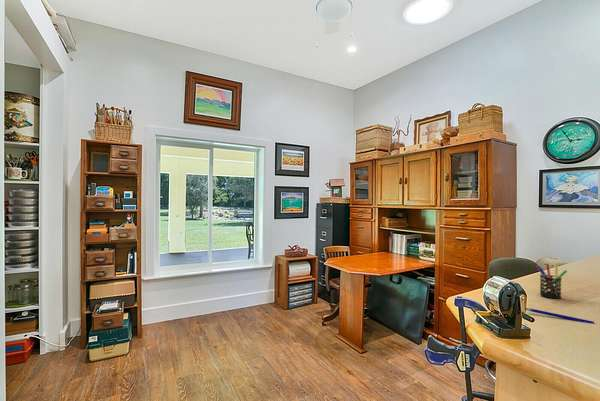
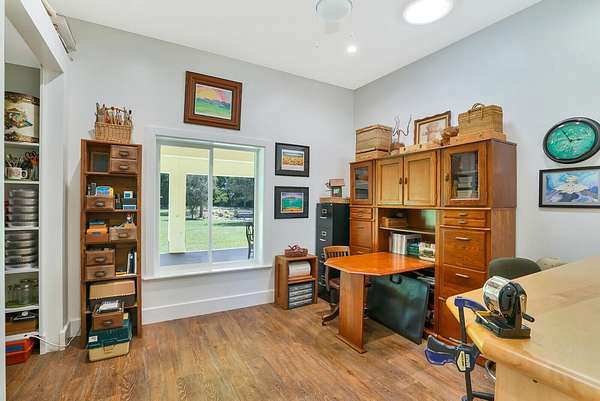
- pen [524,307,595,325]
- pen holder [535,262,568,300]
